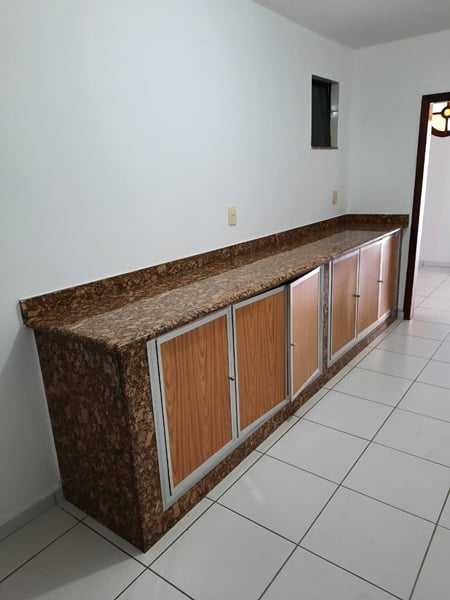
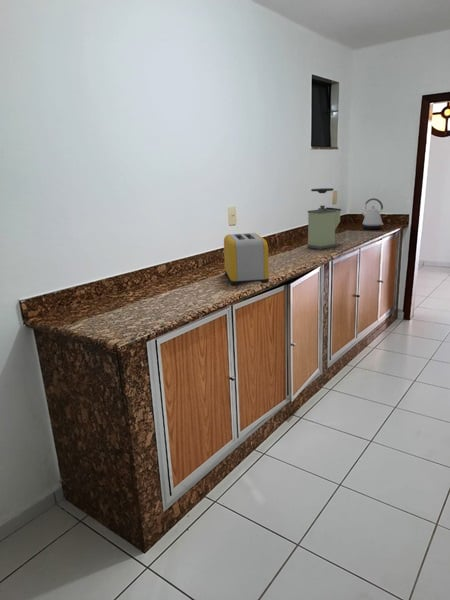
+ coffee grinder [306,187,342,250]
+ toaster [223,232,270,286]
+ kettle [361,197,384,230]
